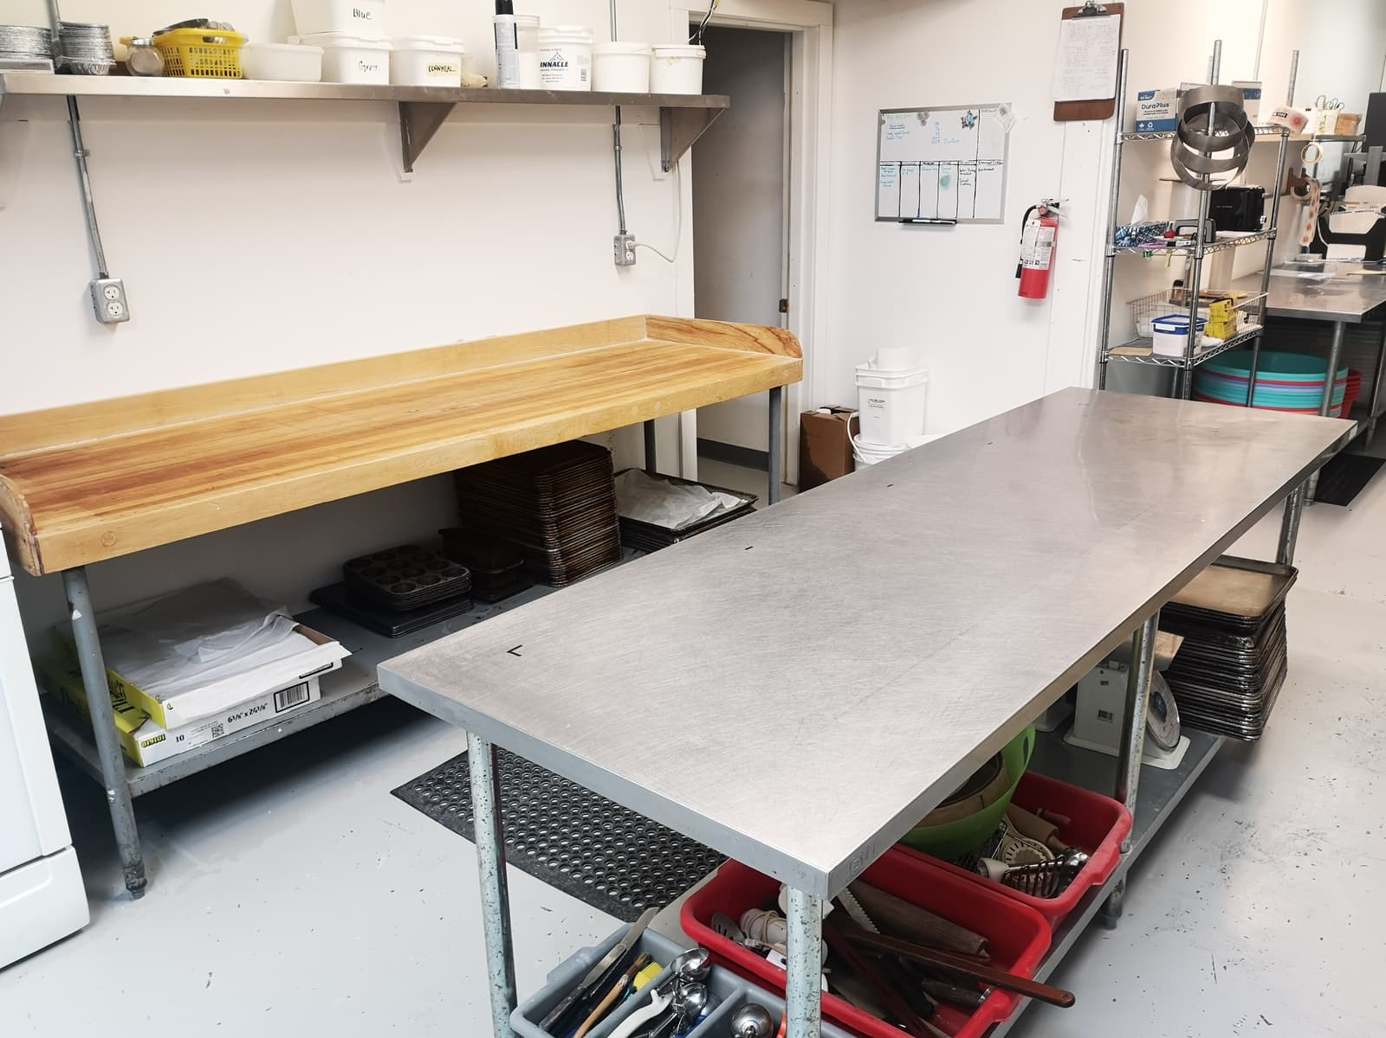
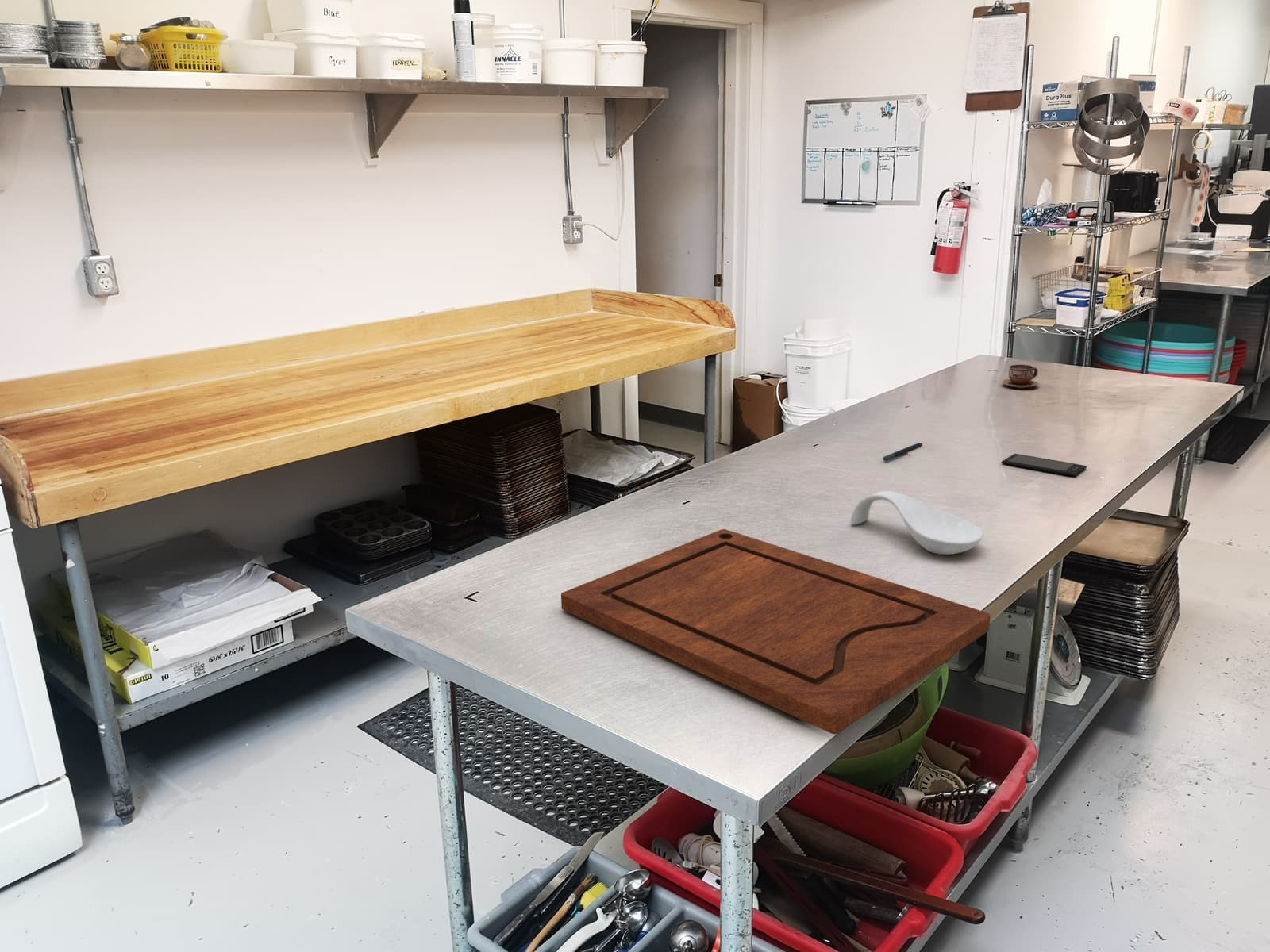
+ pen [882,442,923,462]
+ spoon rest [849,490,984,555]
+ cutting board [560,528,991,735]
+ cup [1002,364,1040,389]
+ smartphone [1000,453,1087,477]
